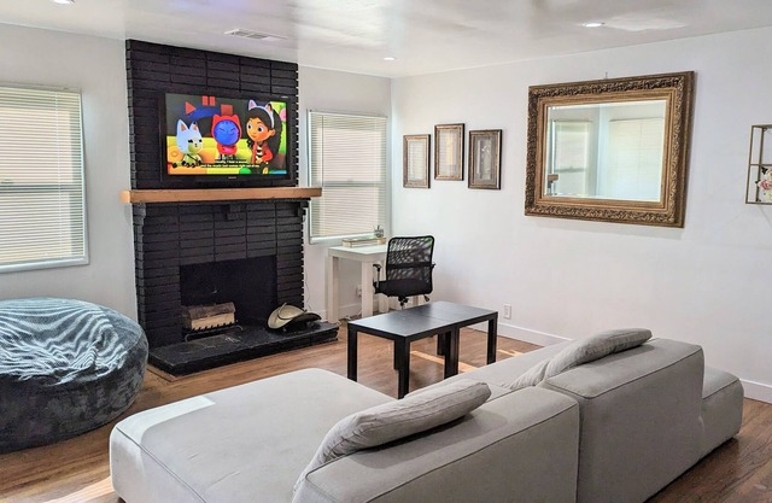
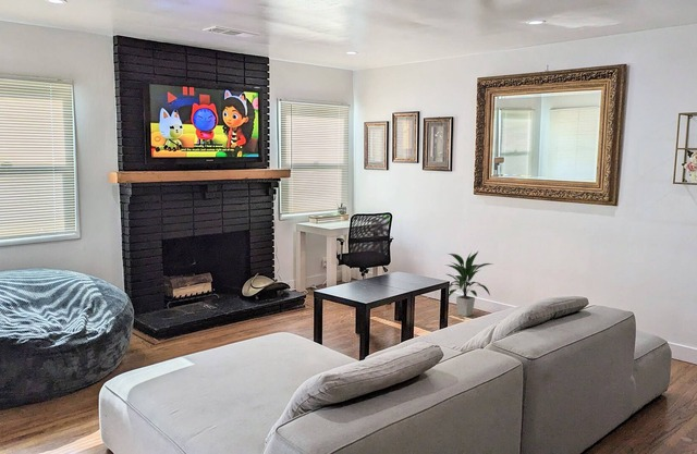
+ indoor plant [444,250,494,318]
